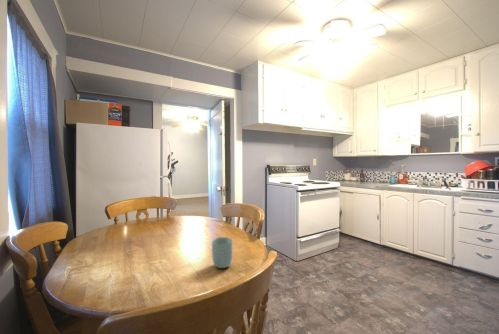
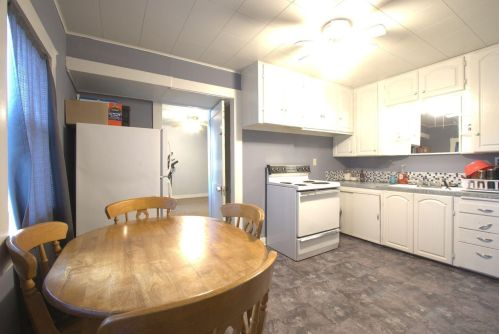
- cup [211,236,233,269]
